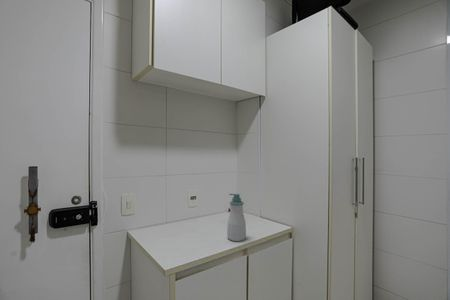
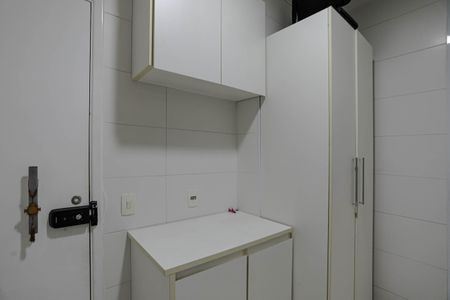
- soap bottle [226,193,247,242]
